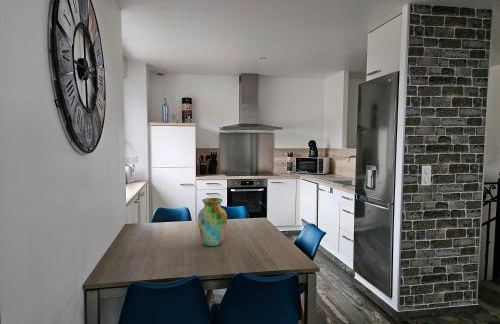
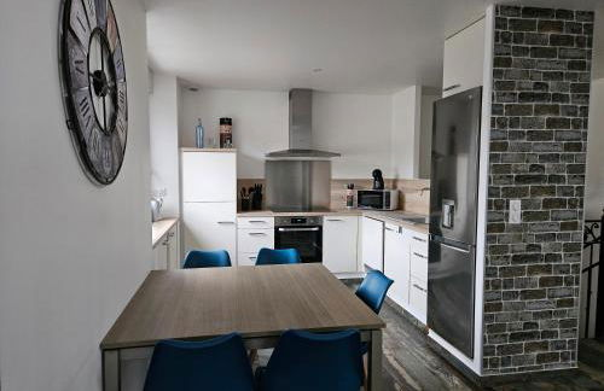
- vase [197,197,228,247]
